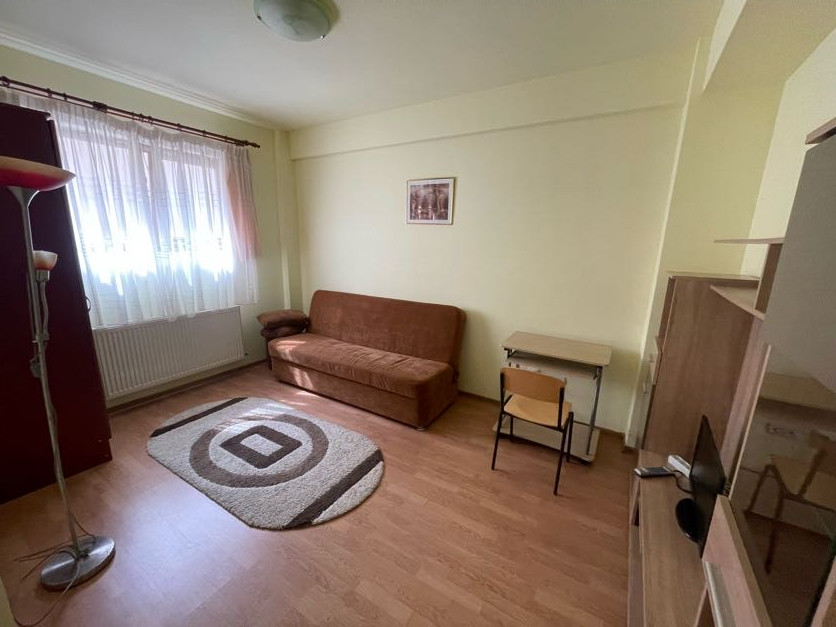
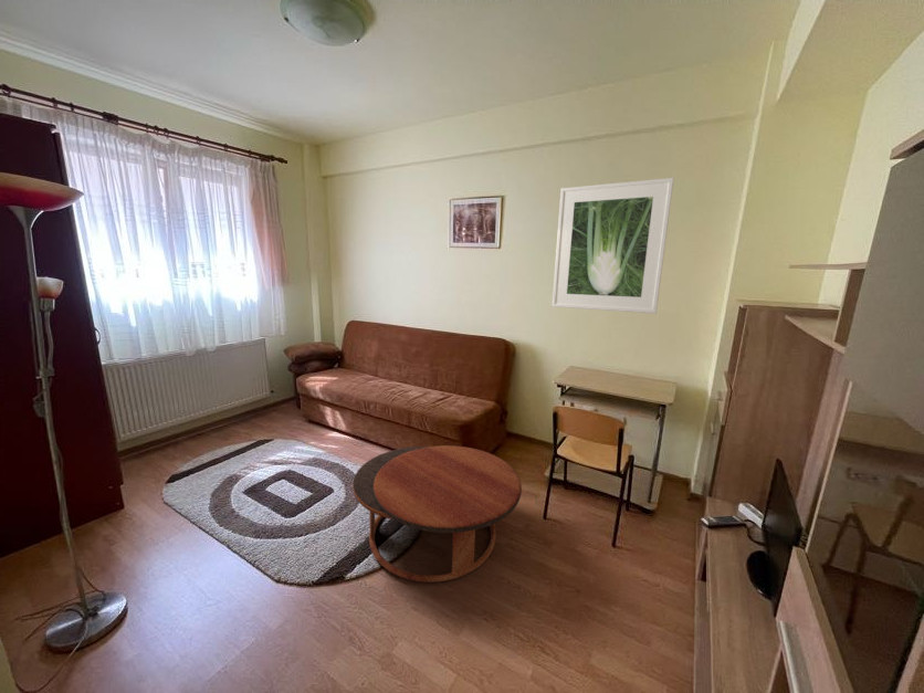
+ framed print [552,177,675,314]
+ coffee table [351,444,523,584]
